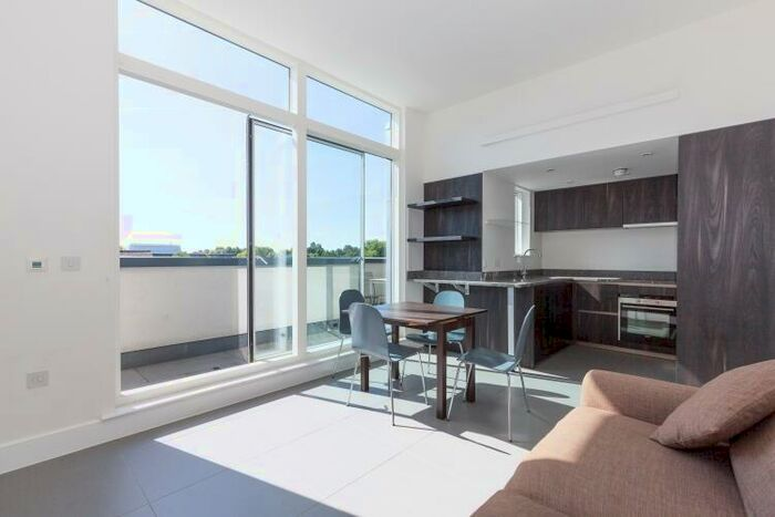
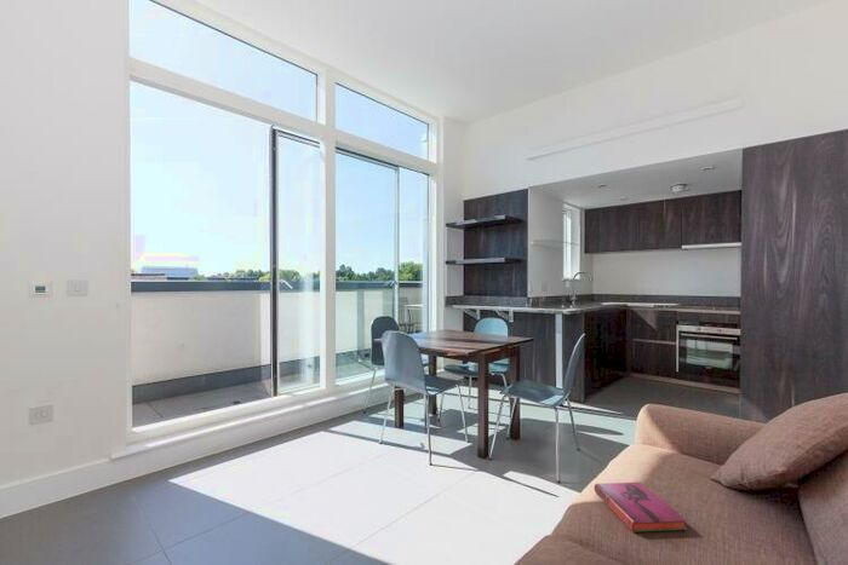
+ hardback book [594,482,688,534]
